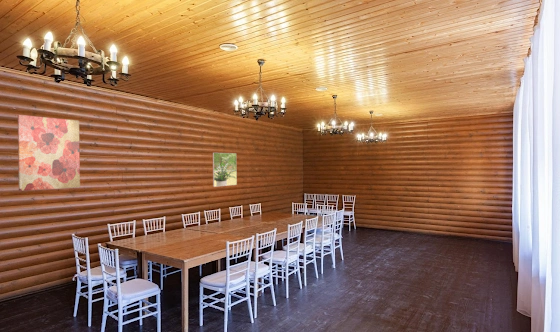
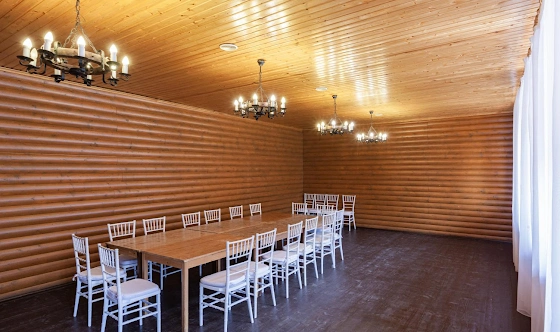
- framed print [212,152,238,188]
- wall art [17,114,81,192]
